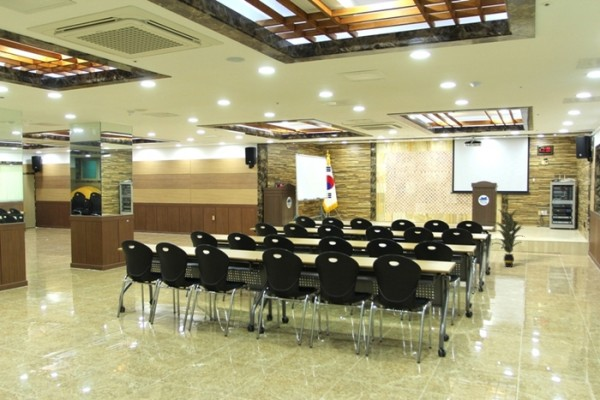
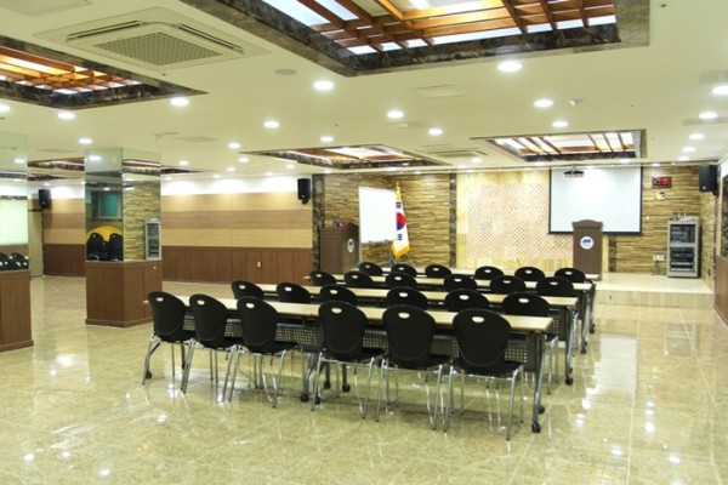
- indoor plant [488,204,527,268]
